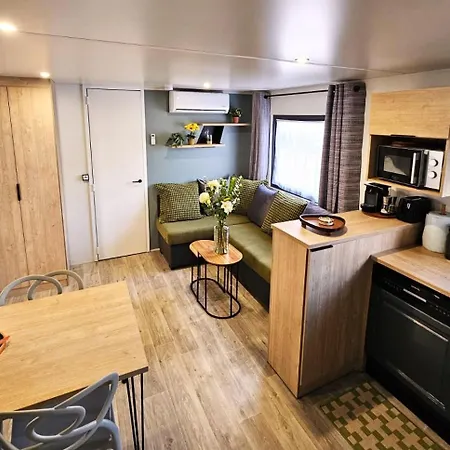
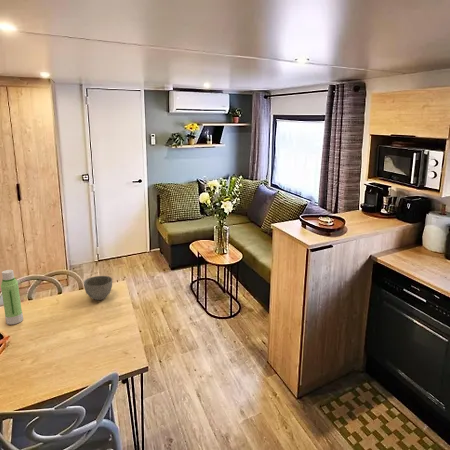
+ water bottle [0,269,24,325]
+ bowl [83,275,113,301]
